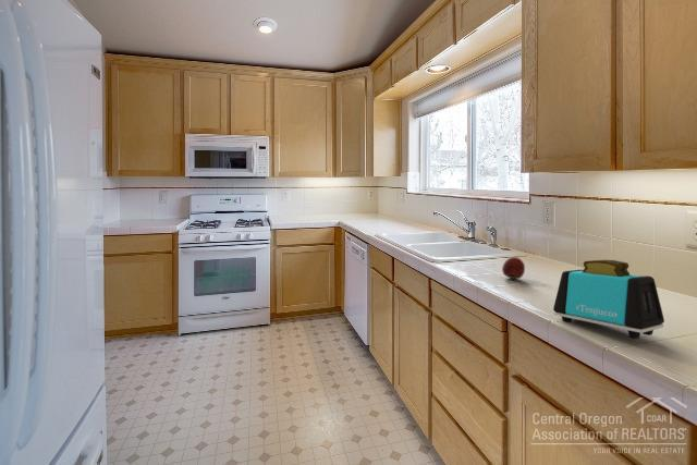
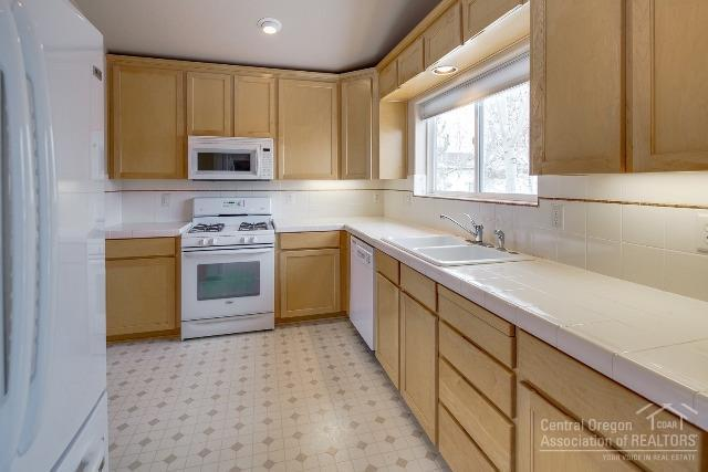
- apple [501,256,526,280]
- toaster [552,259,665,340]
